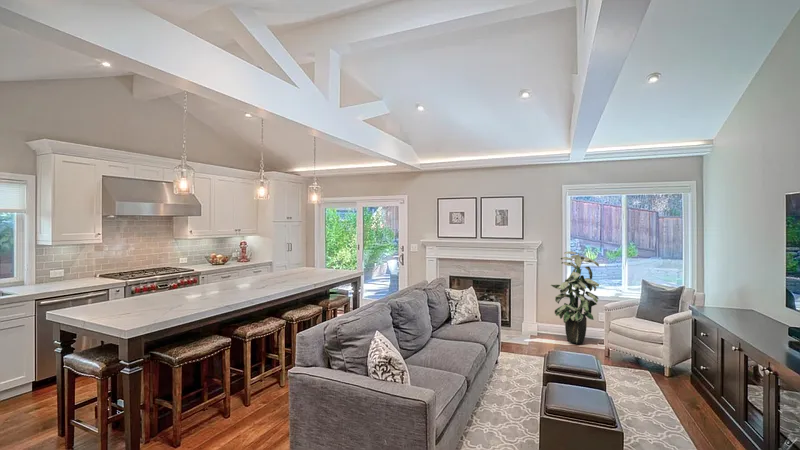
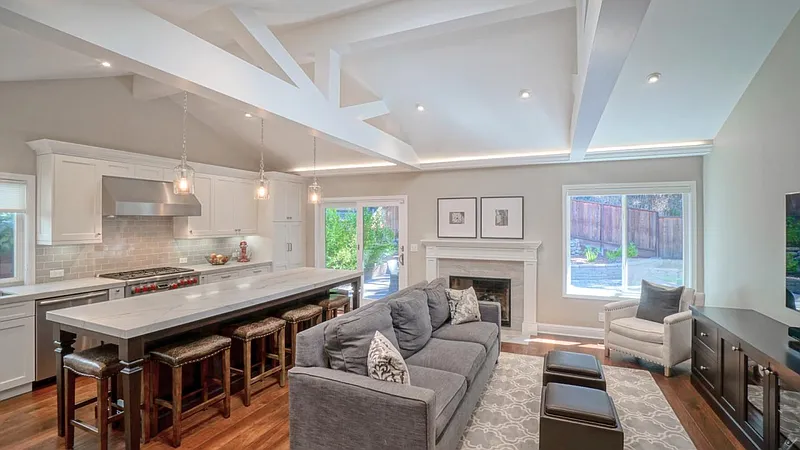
- indoor plant [550,250,600,344]
